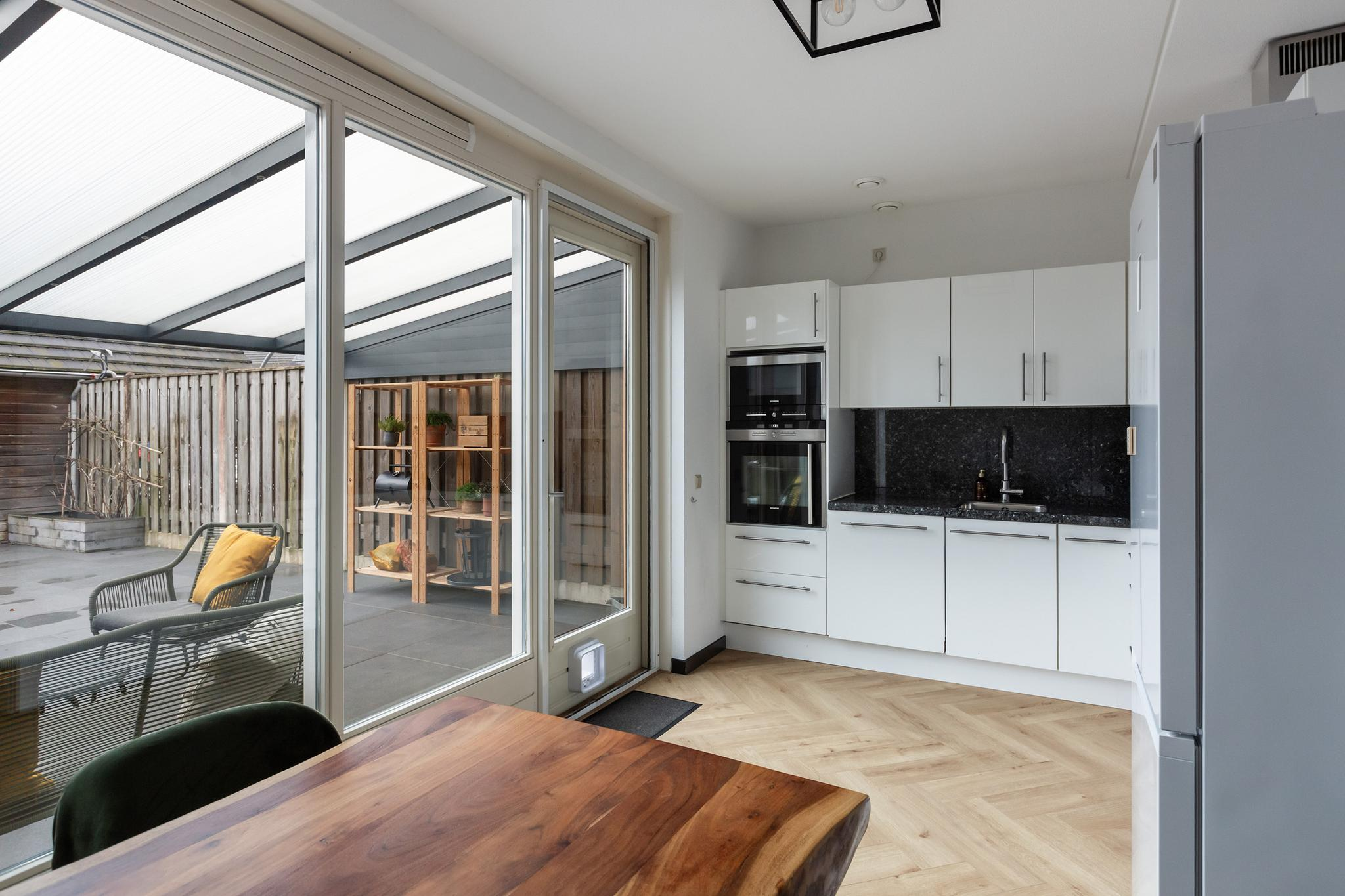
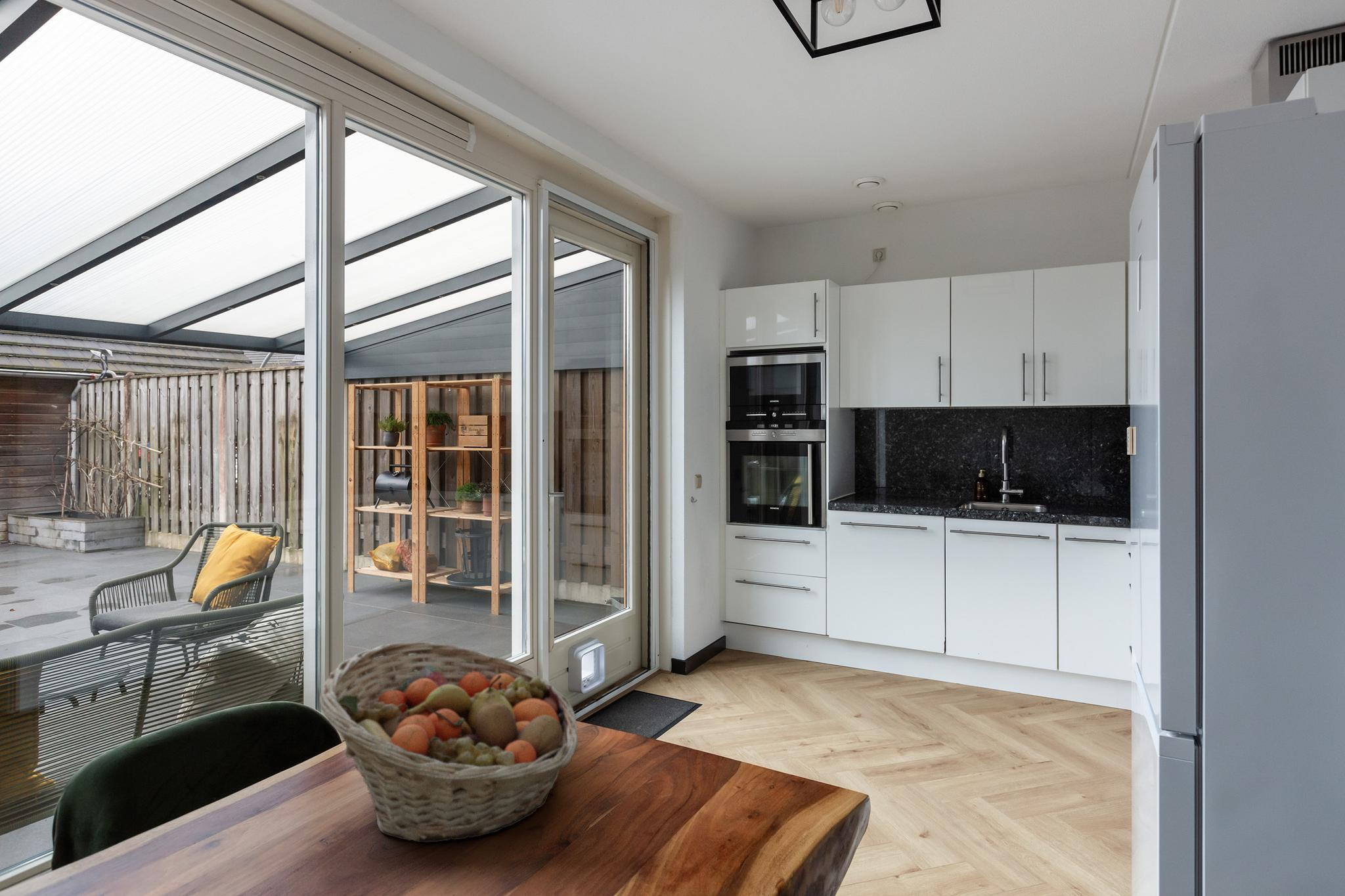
+ fruit basket [319,642,579,843]
